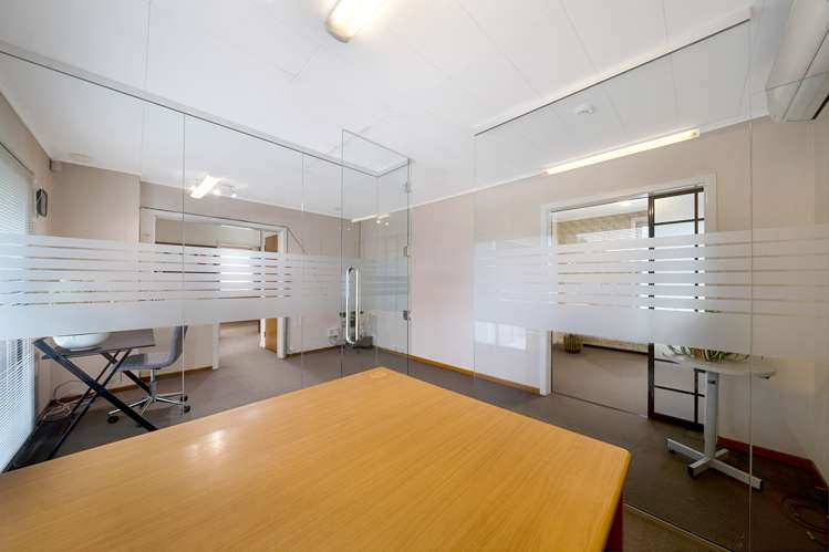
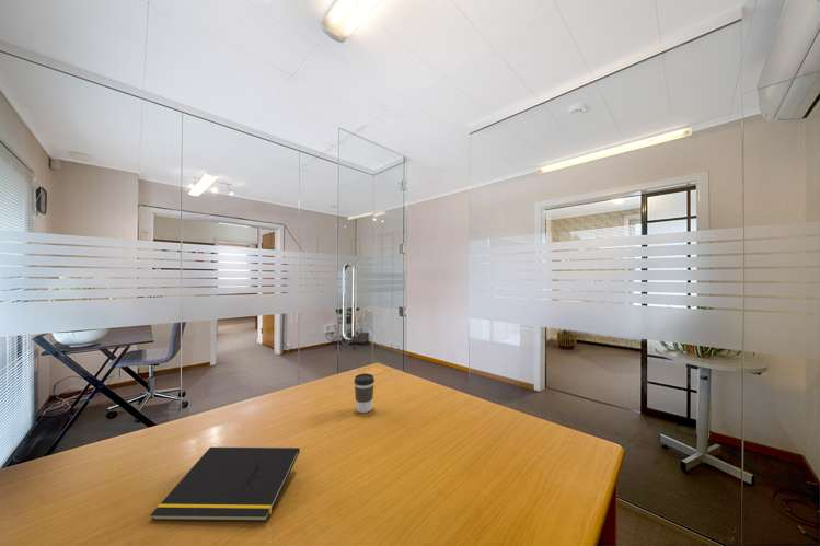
+ coffee cup [354,373,376,414]
+ notepad [150,446,301,523]
